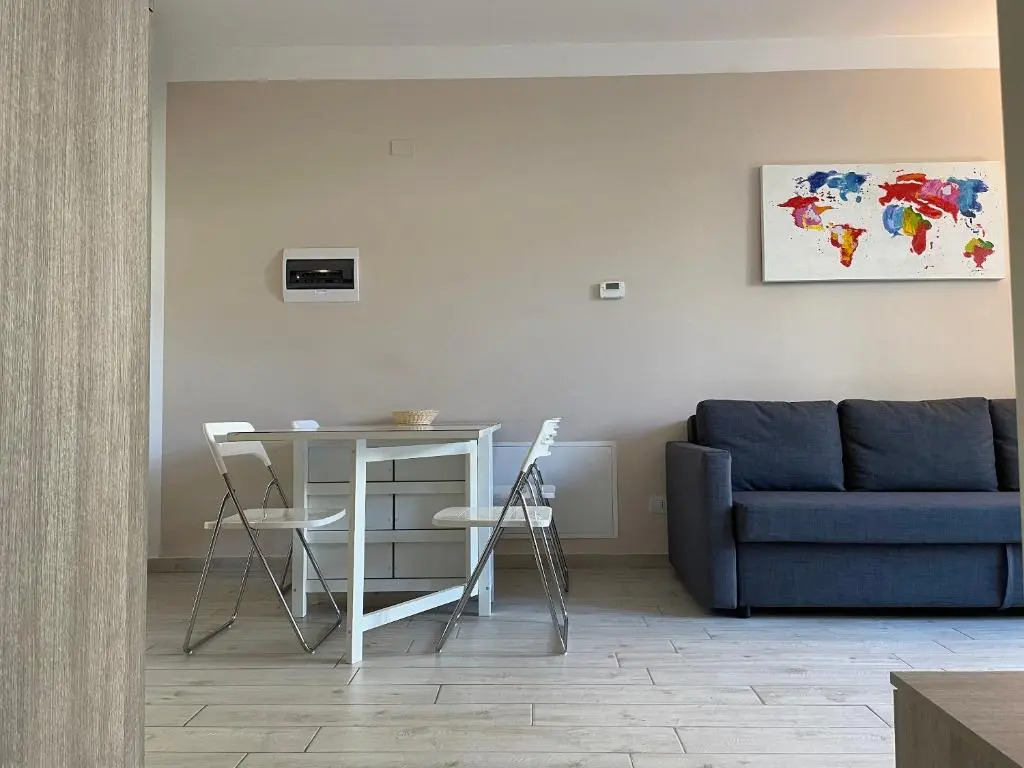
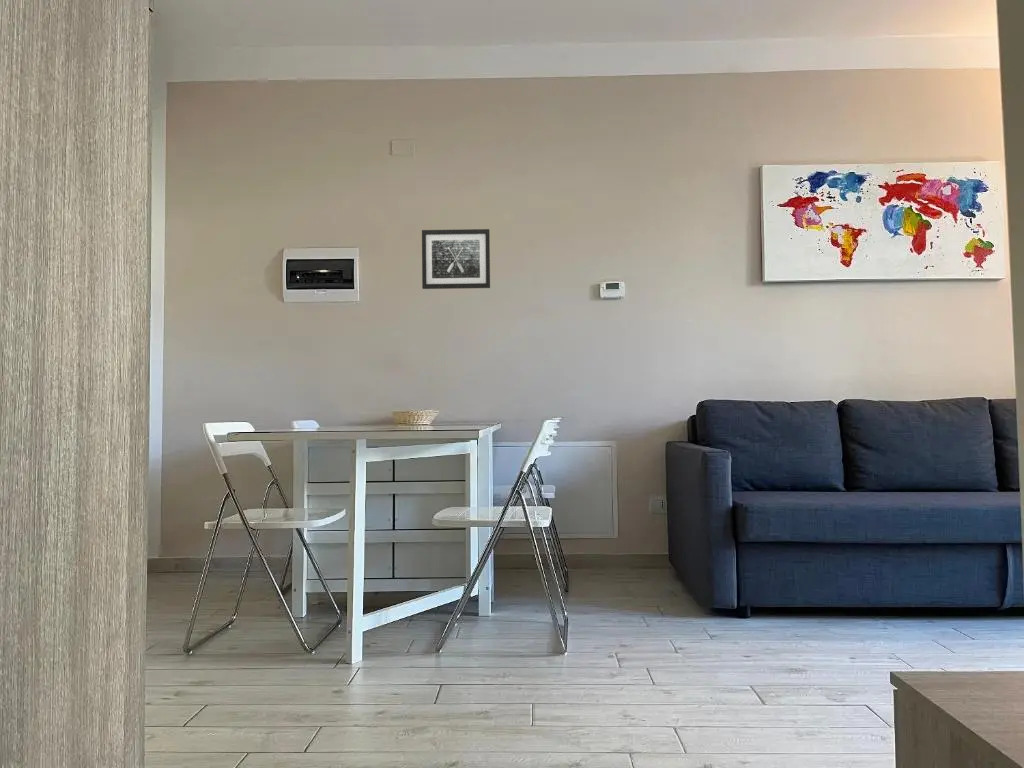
+ wall art [421,228,491,290]
